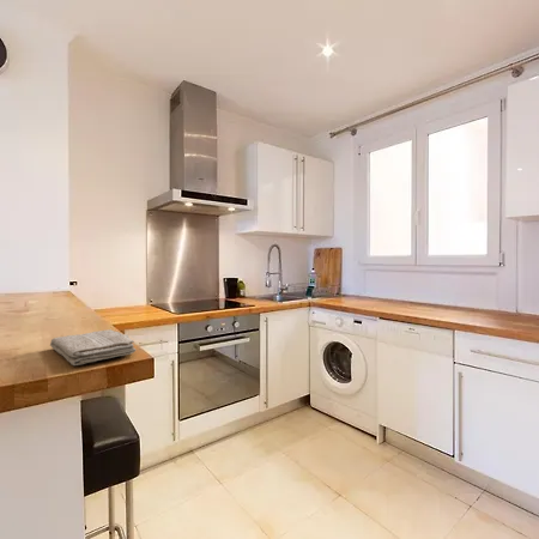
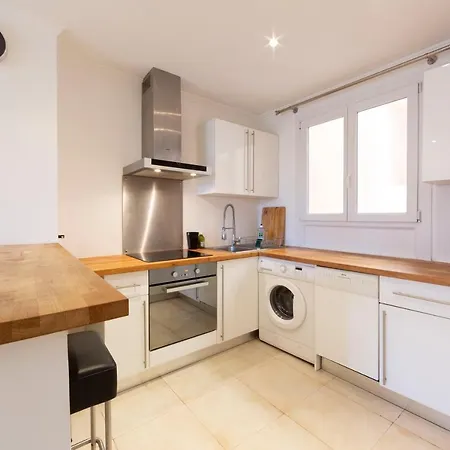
- washcloth [49,328,137,367]
